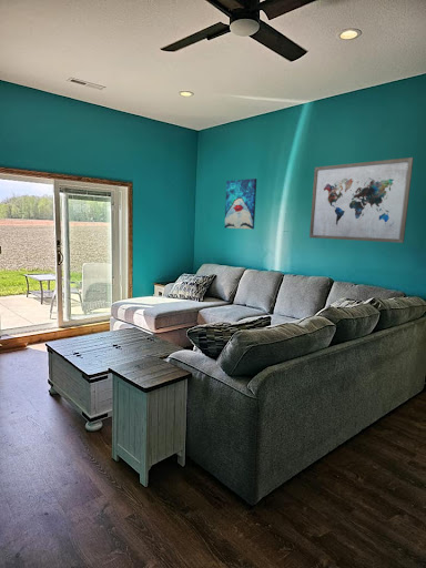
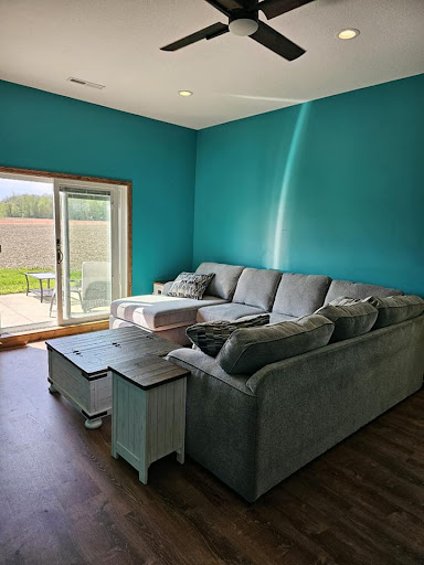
- wall art [308,156,415,244]
- wall art [224,178,257,230]
